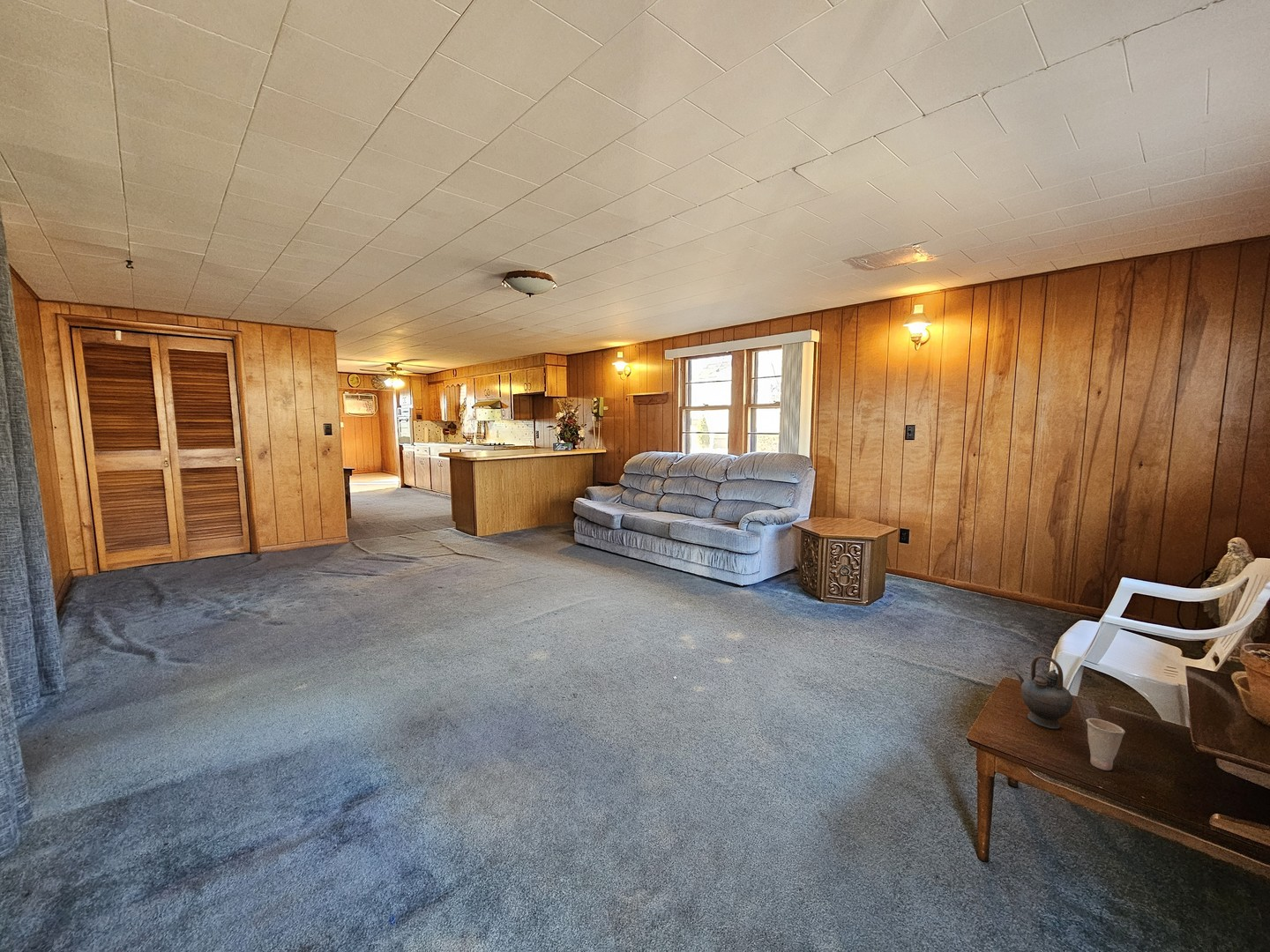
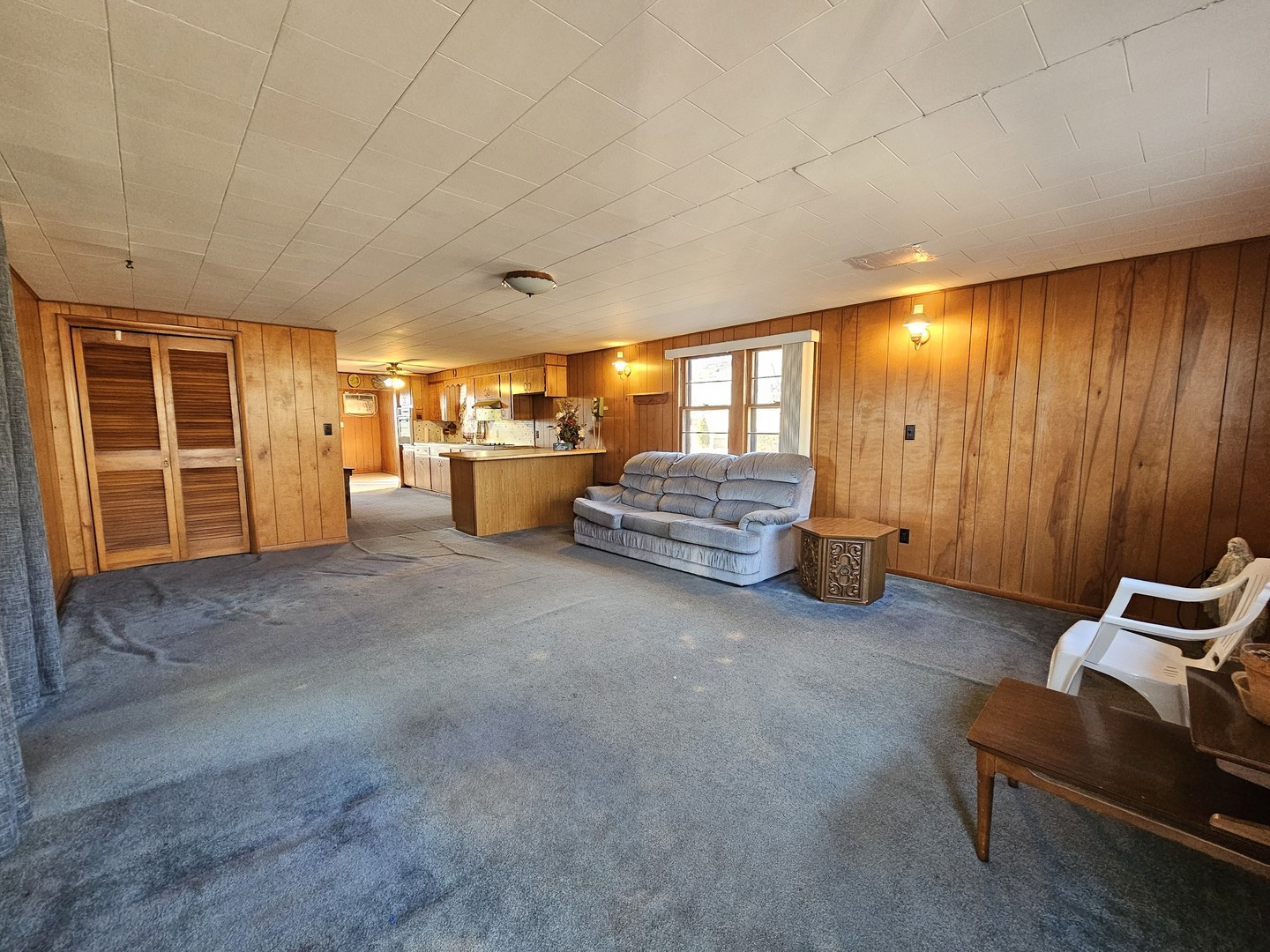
- teapot [1014,654,1073,729]
- cup [1085,718,1125,771]
